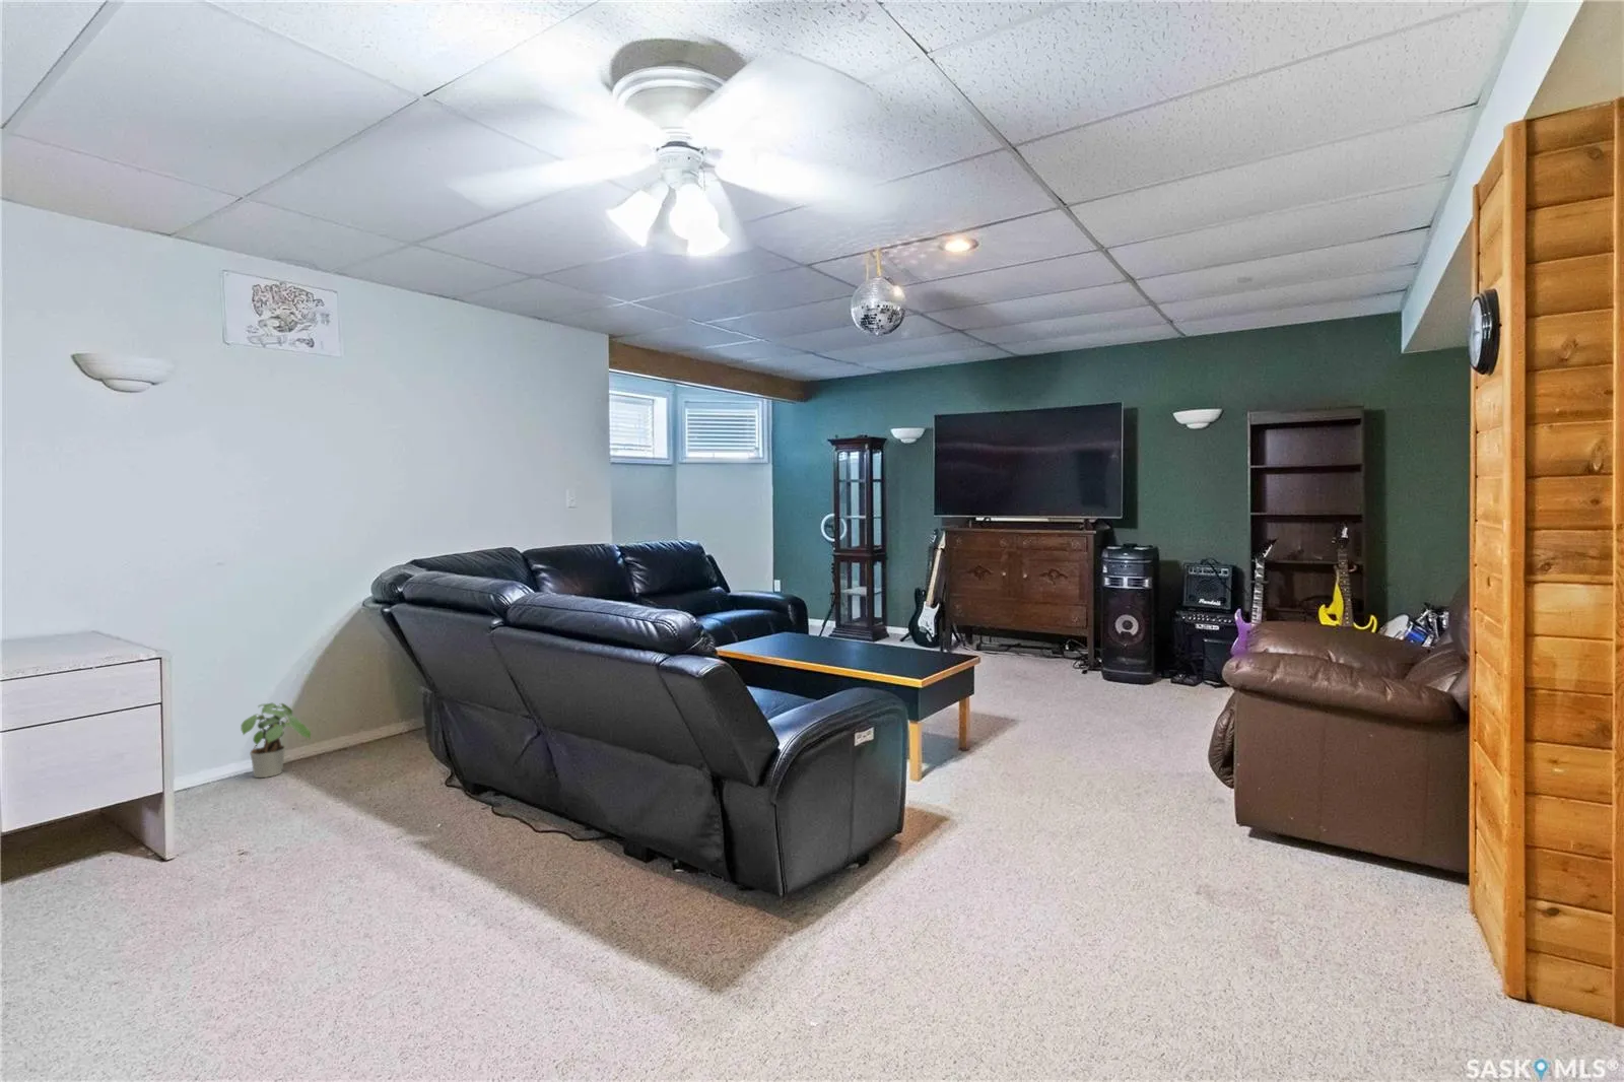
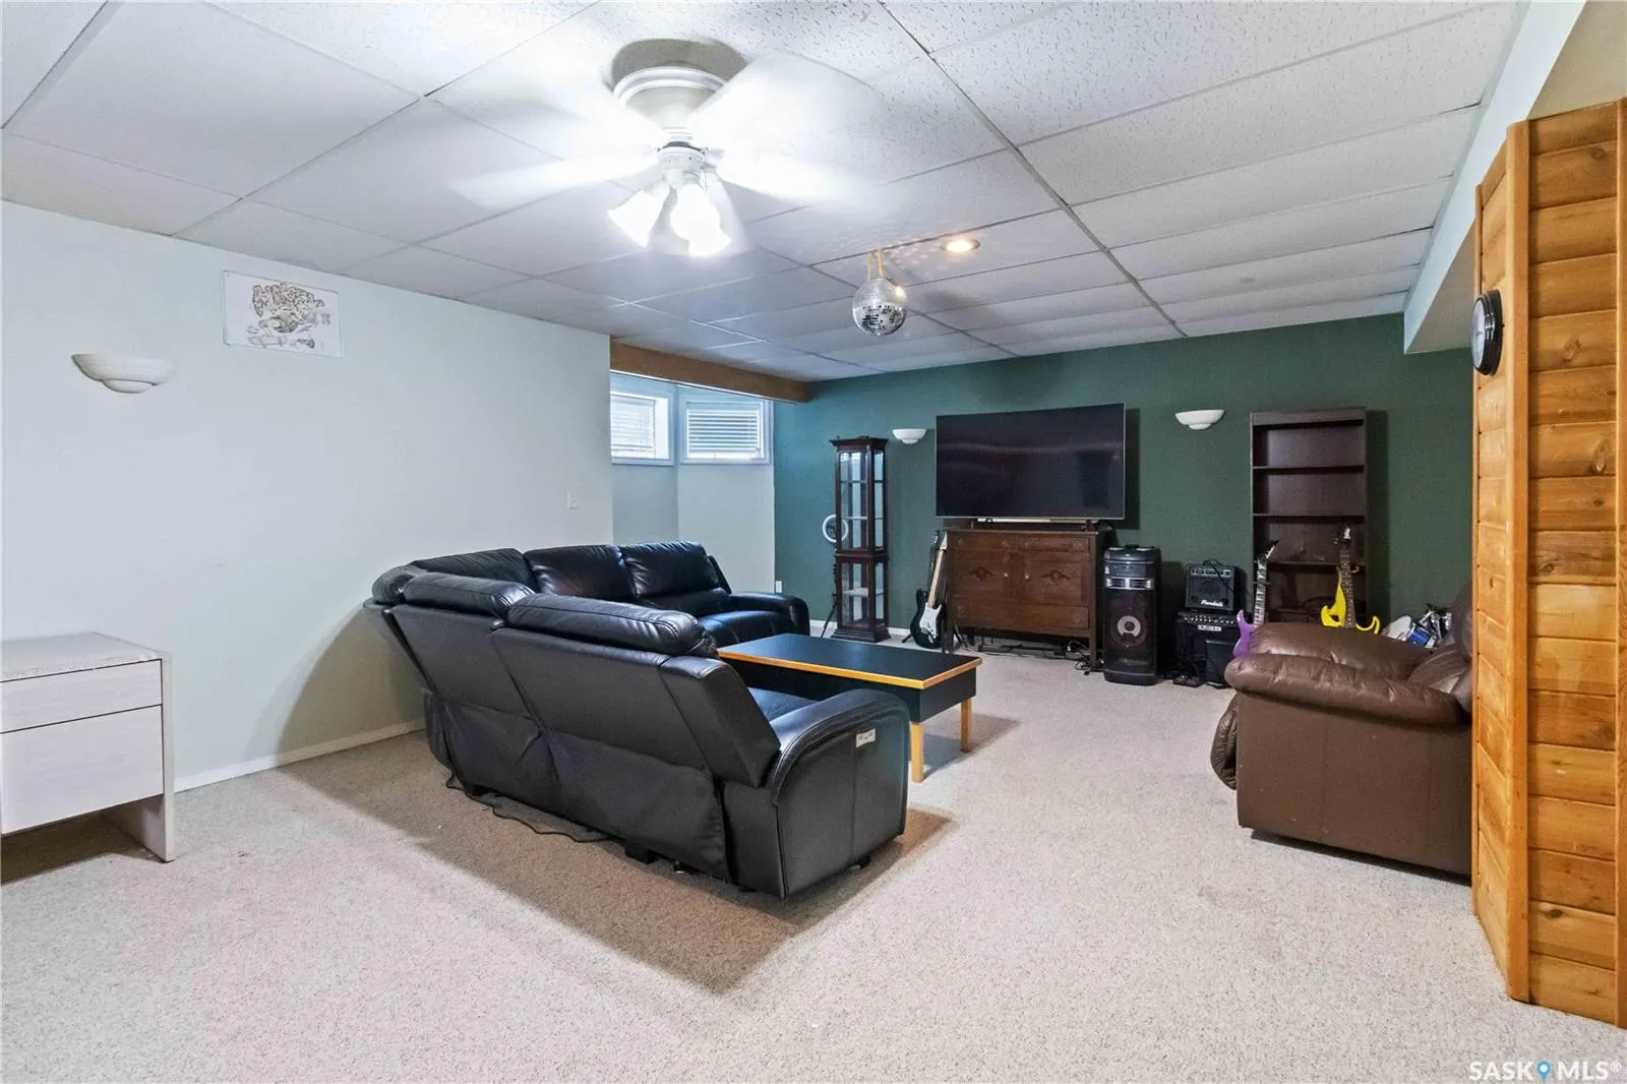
- potted plant [239,703,312,779]
